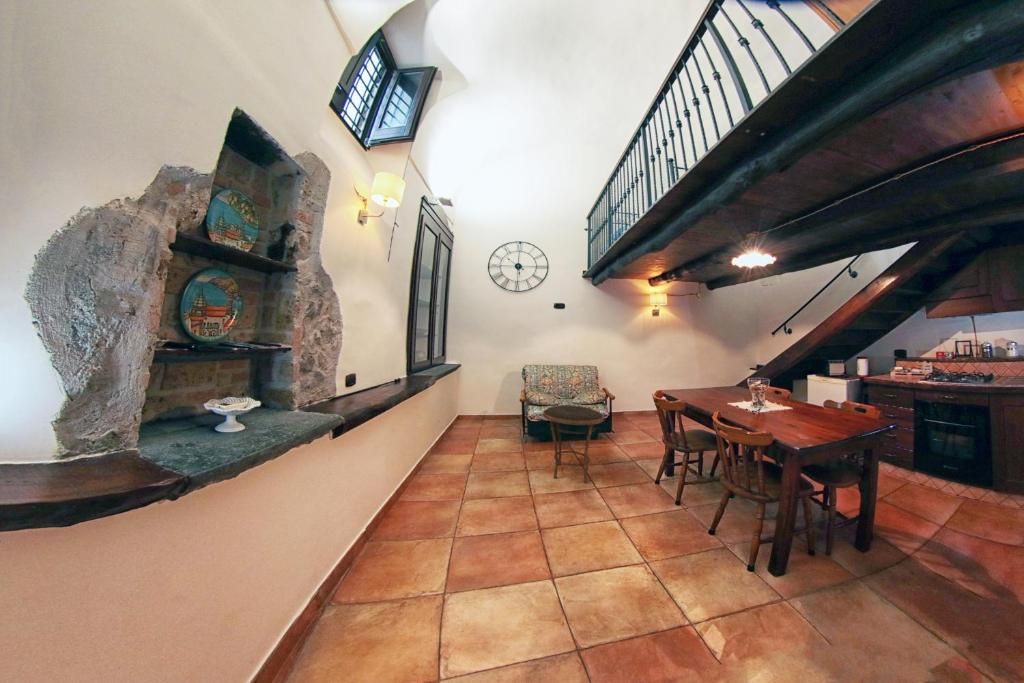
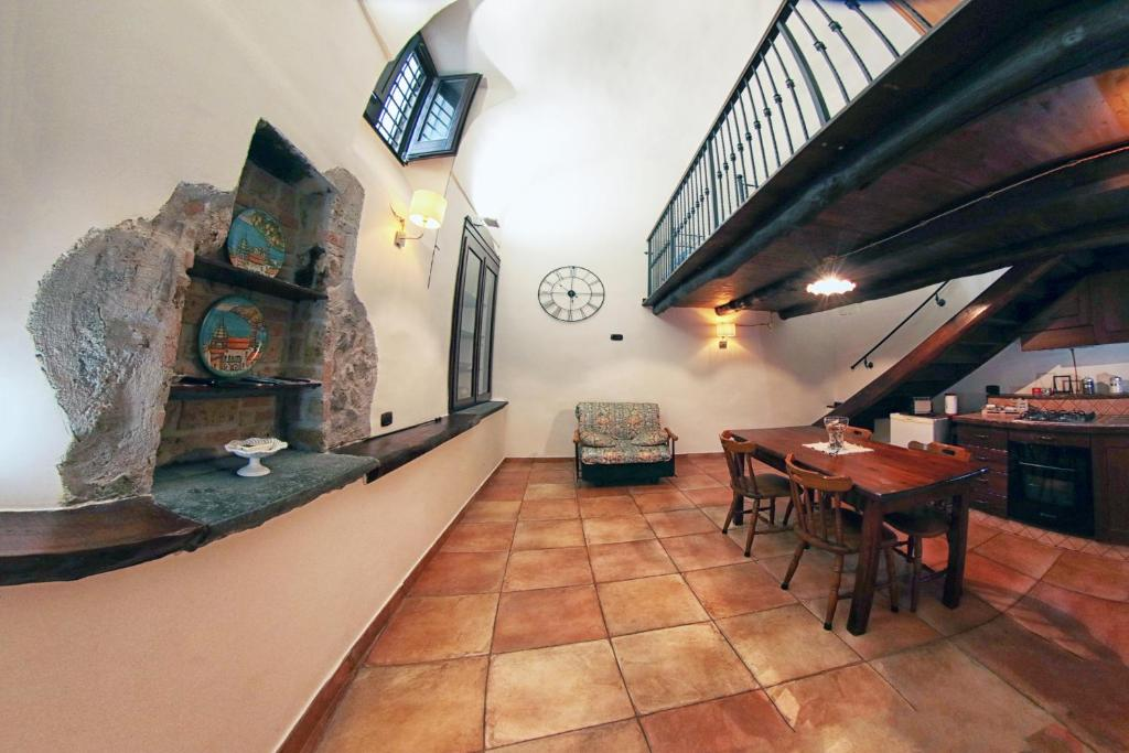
- side table [541,404,605,483]
